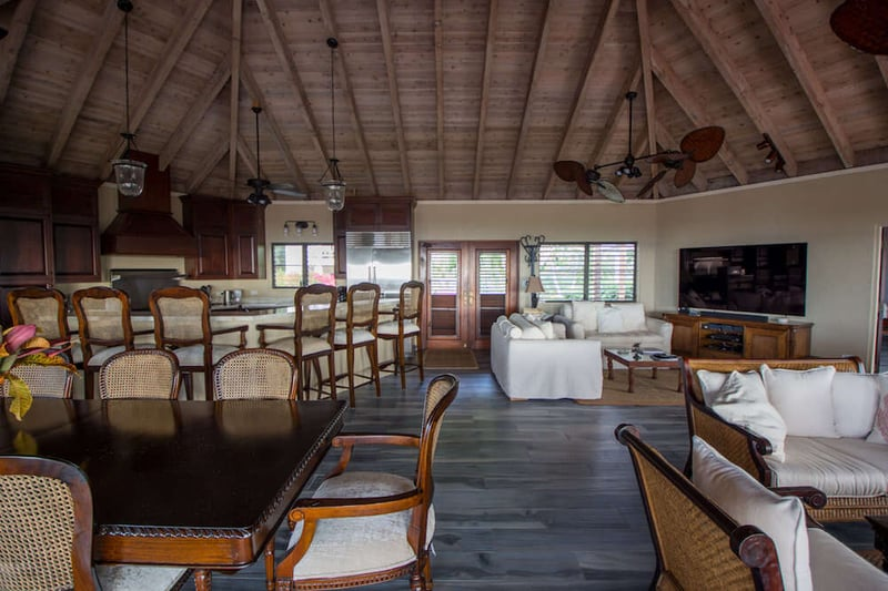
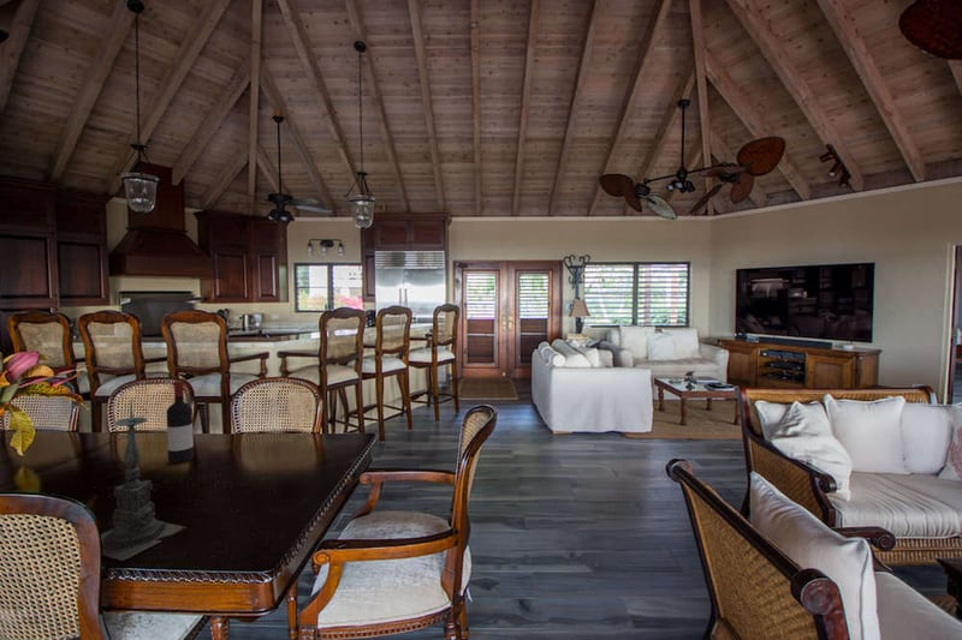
+ wine bottle [166,379,195,465]
+ candle holder [100,399,185,562]
